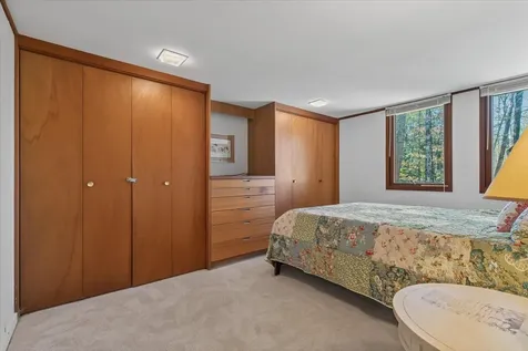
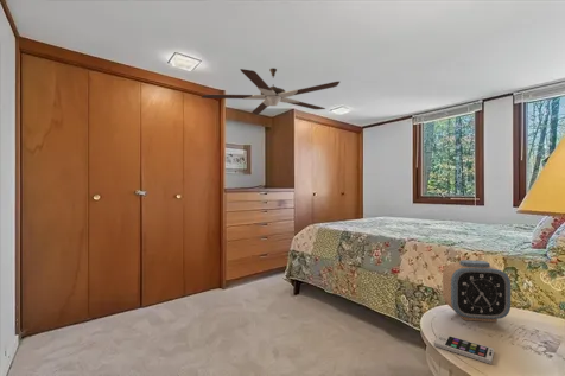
+ ceiling fan [201,68,341,116]
+ smartphone [433,332,495,365]
+ alarm clock [442,259,512,323]
